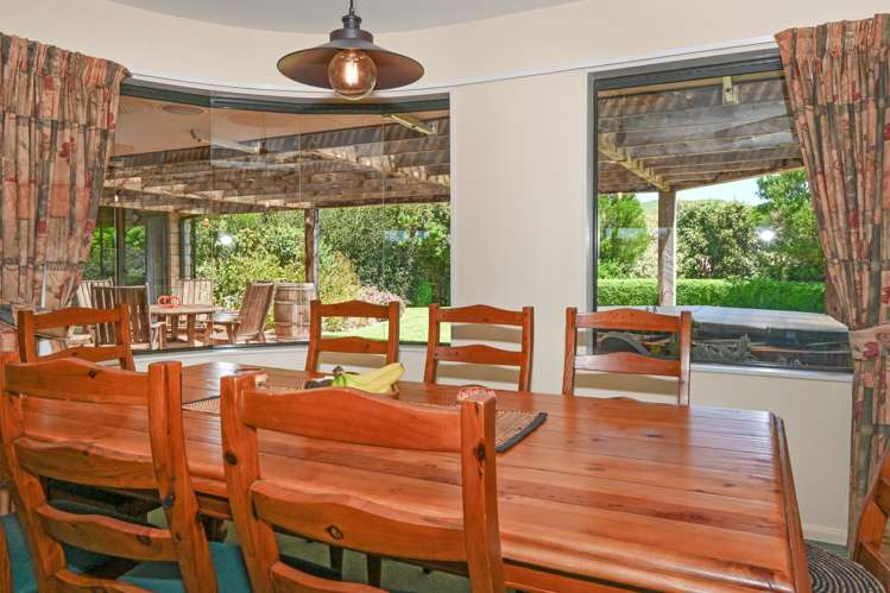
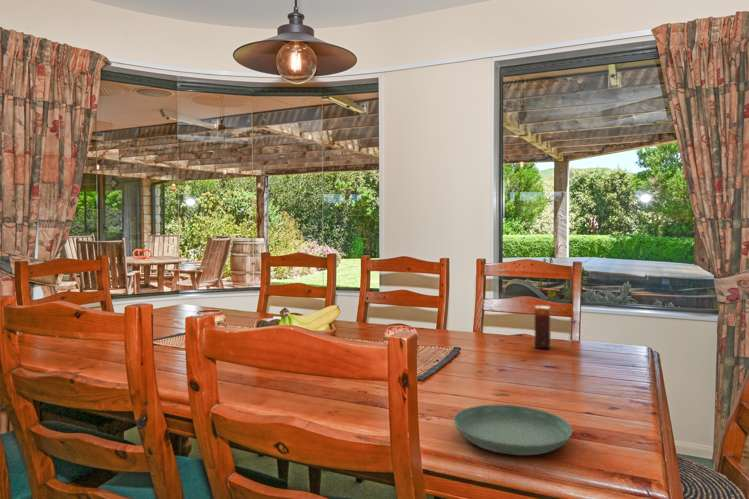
+ candle [533,305,552,350]
+ saucer [453,404,574,456]
